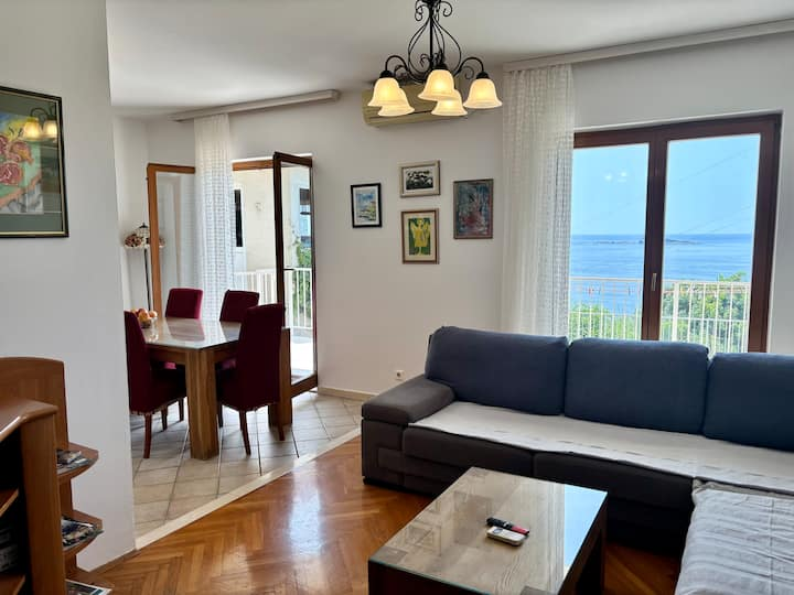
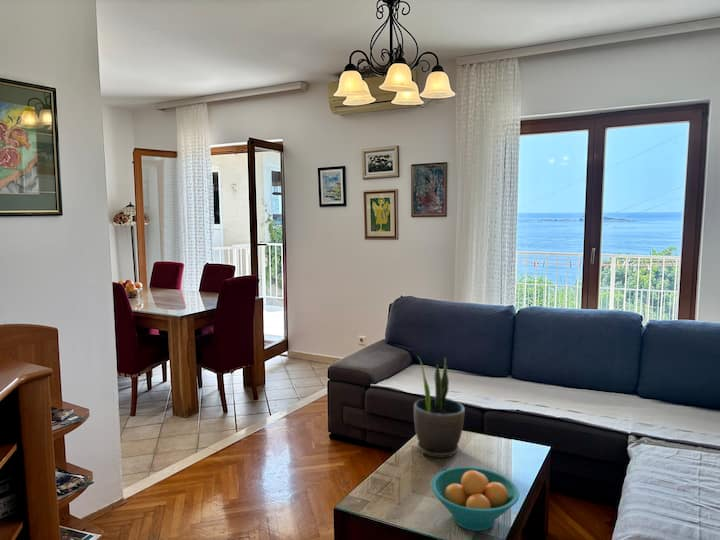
+ fruit bowl [430,466,520,532]
+ potted plant [413,354,466,459]
